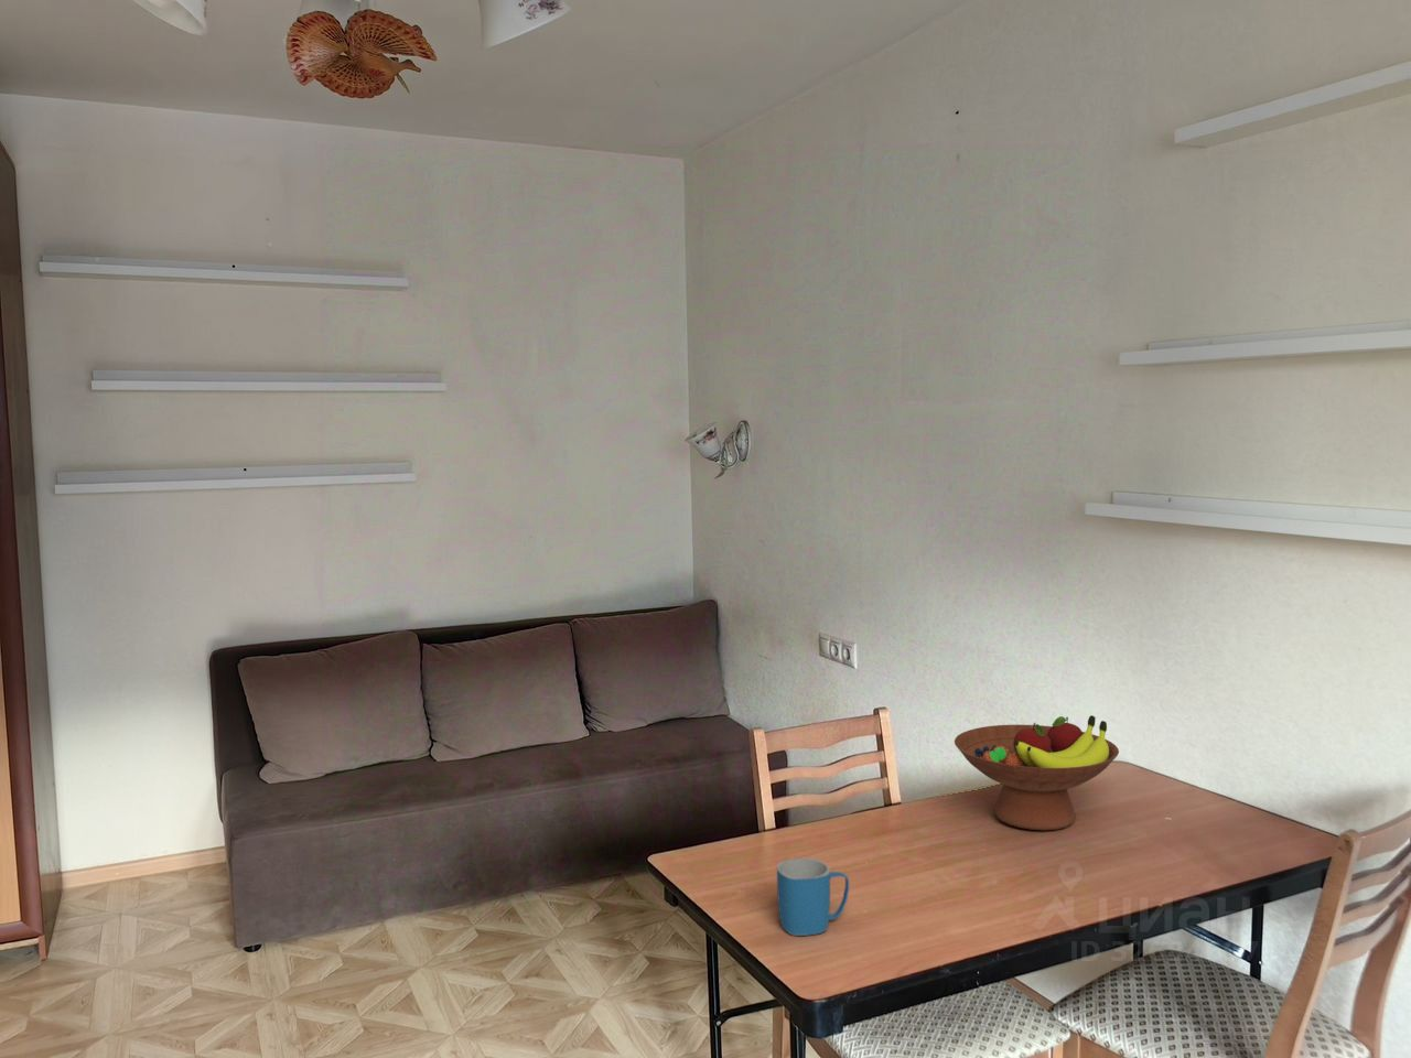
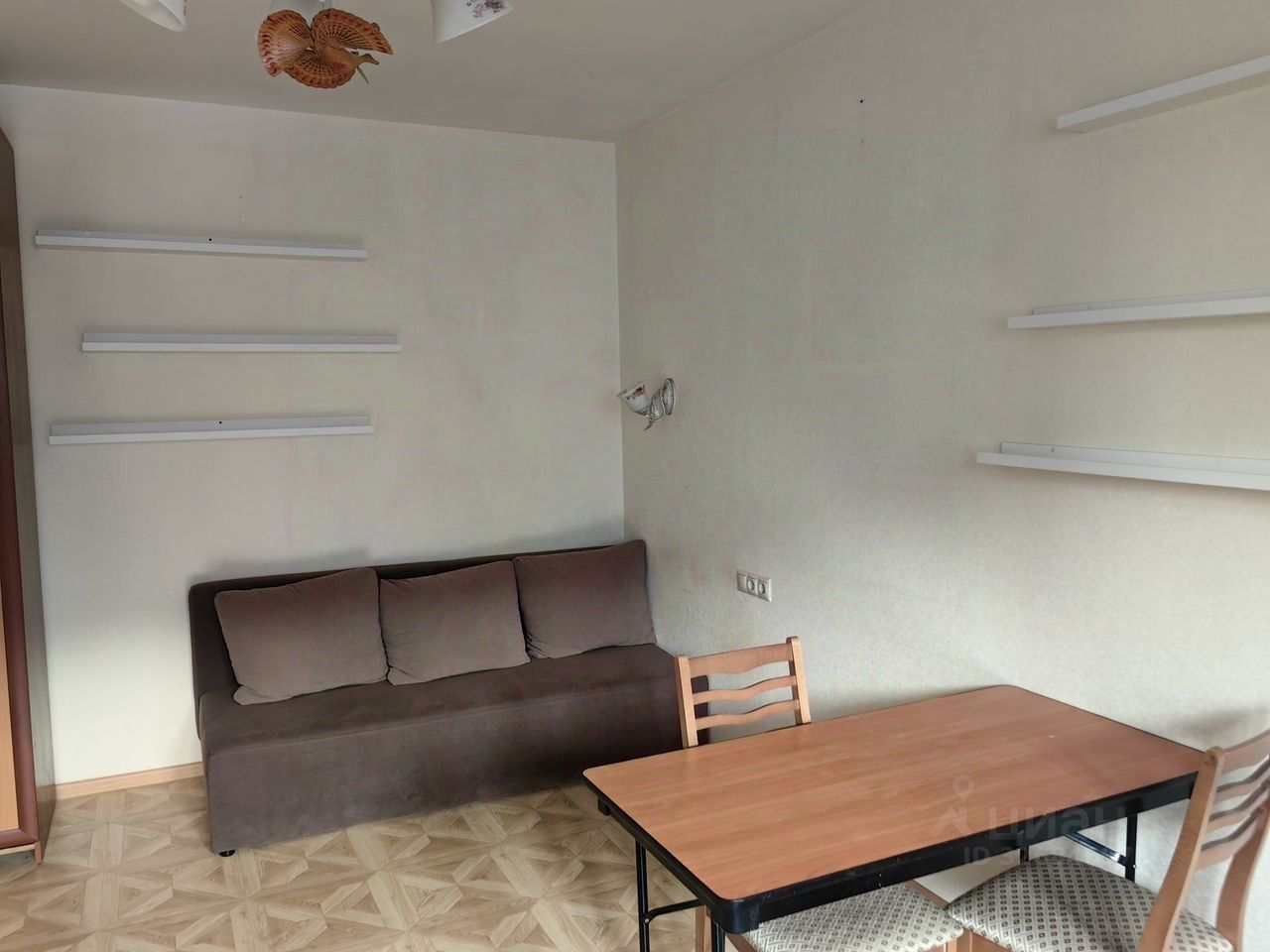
- fruit bowl [953,715,1120,831]
- mug [777,858,850,937]
